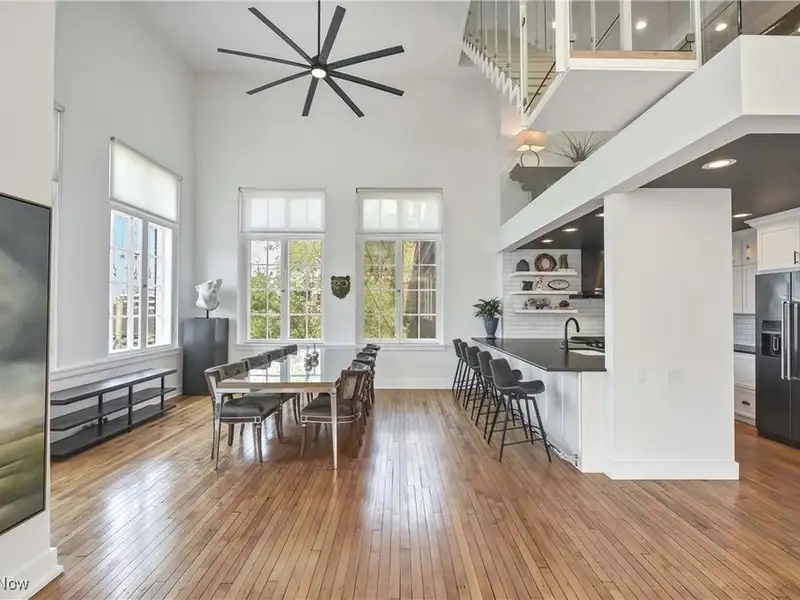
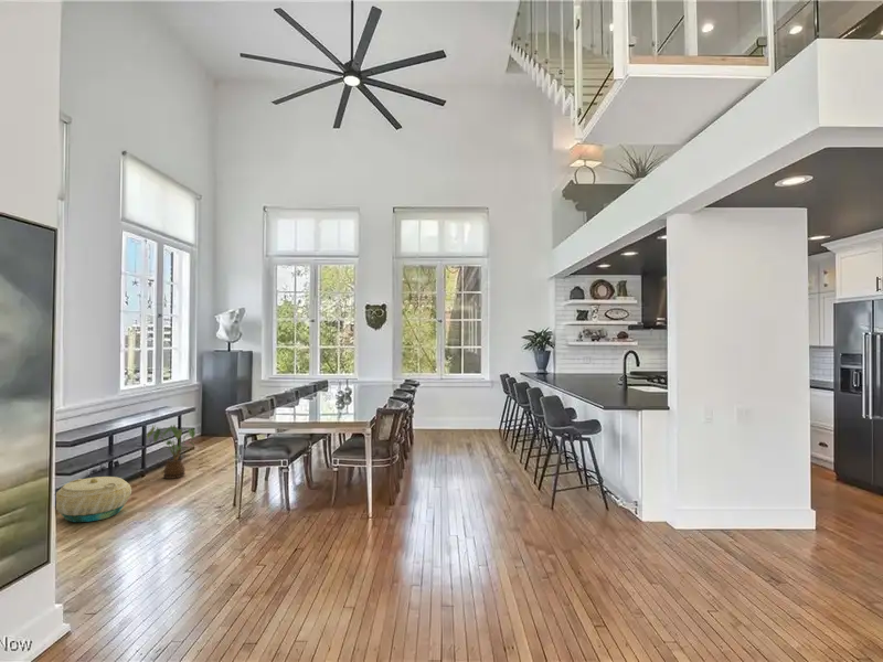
+ basket [55,476,132,523]
+ house plant [146,424,196,480]
